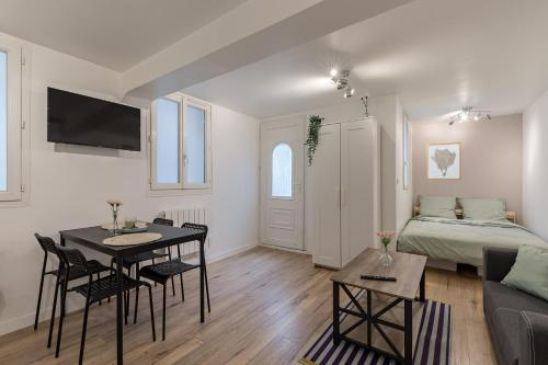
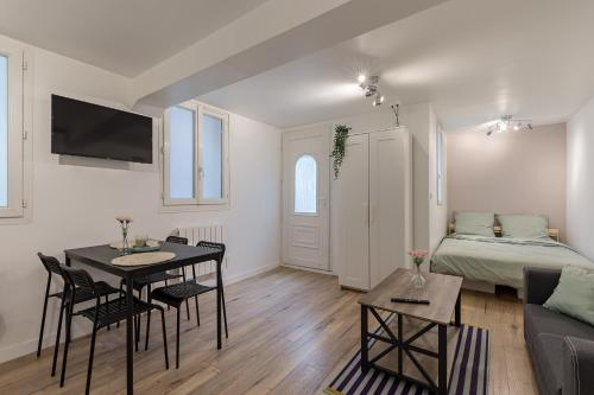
- wall art [425,141,463,181]
